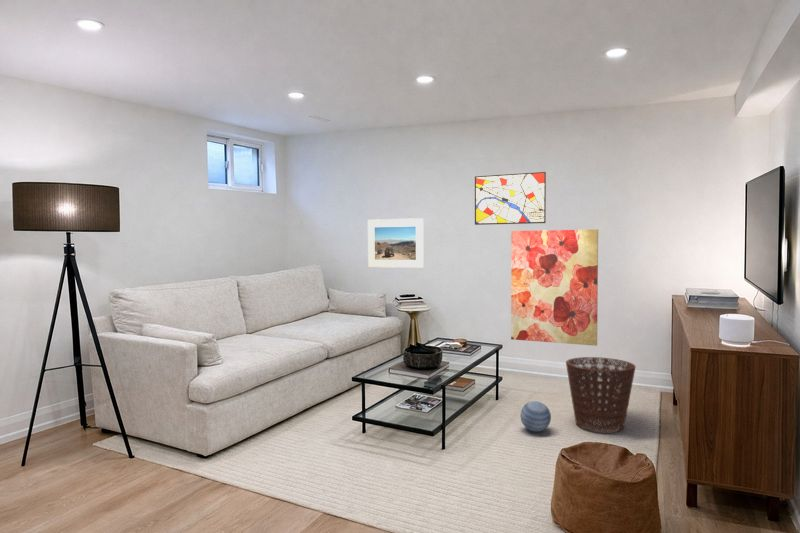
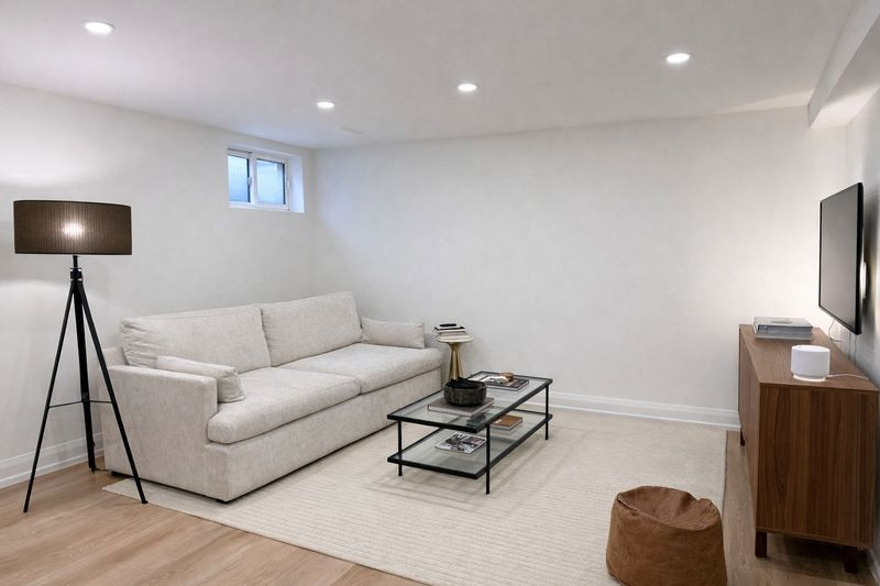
- wall art [474,171,547,226]
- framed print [367,217,425,269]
- basket [565,356,637,434]
- decorative ball [519,400,552,433]
- wall art [510,228,599,347]
